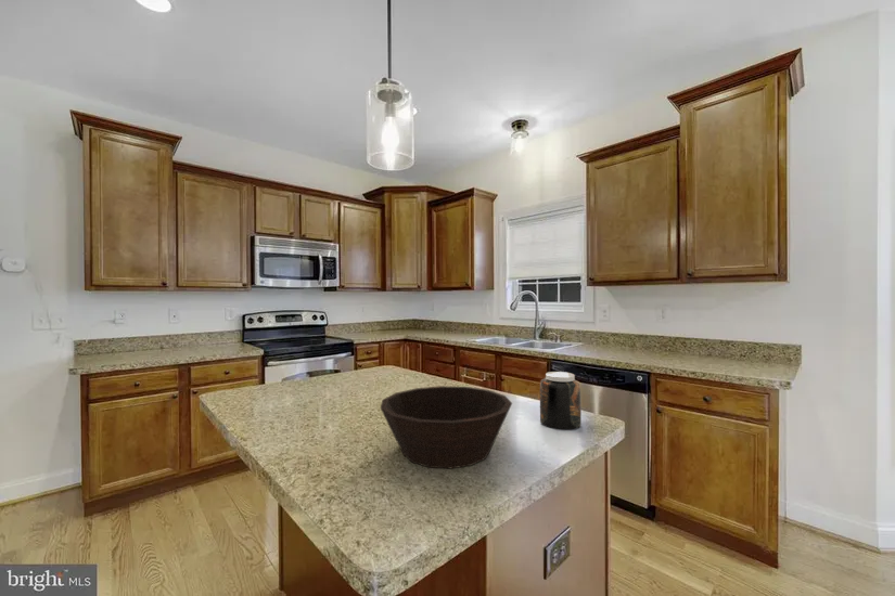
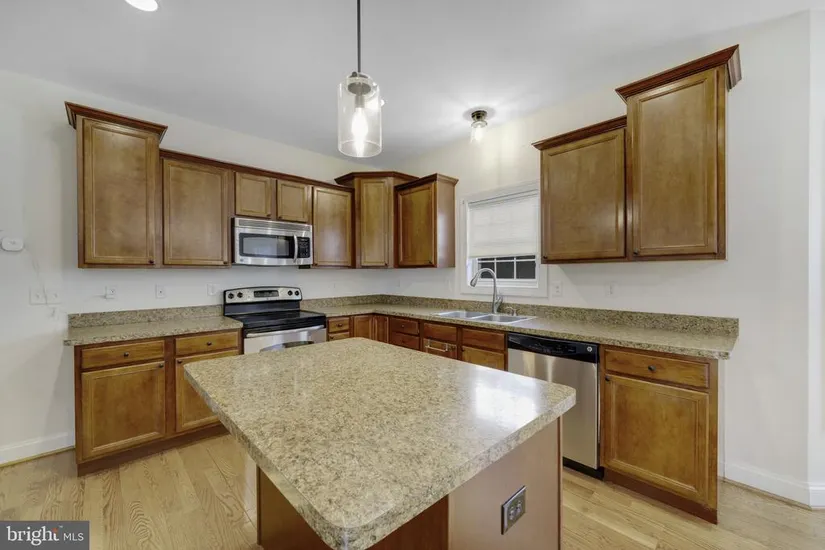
- bowl [380,385,513,469]
- jar [539,371,583,430]
